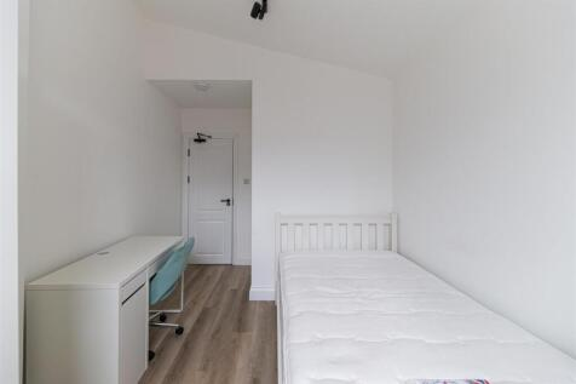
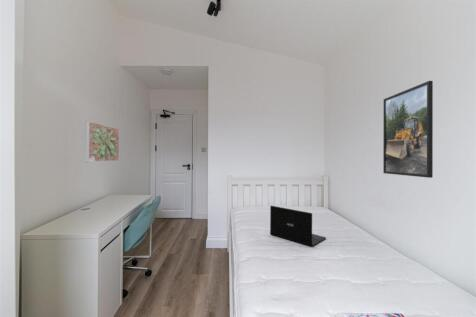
+ laptop [269,205,327,247]
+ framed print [382,80,434,179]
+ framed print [84,120,120,163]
